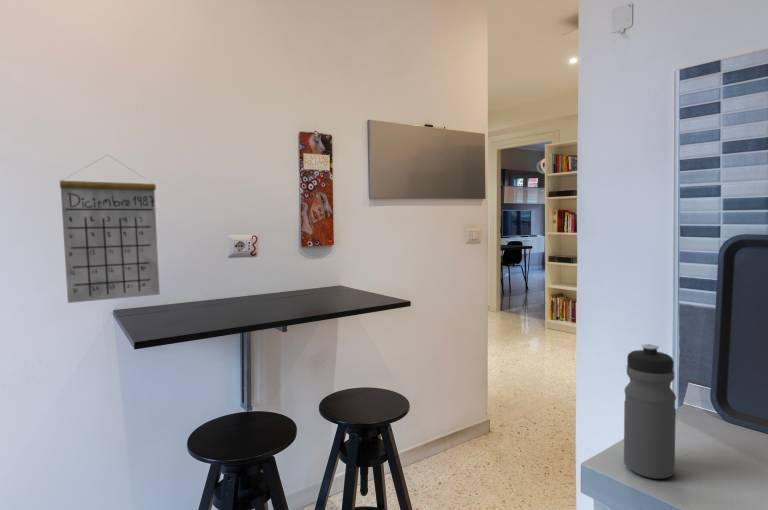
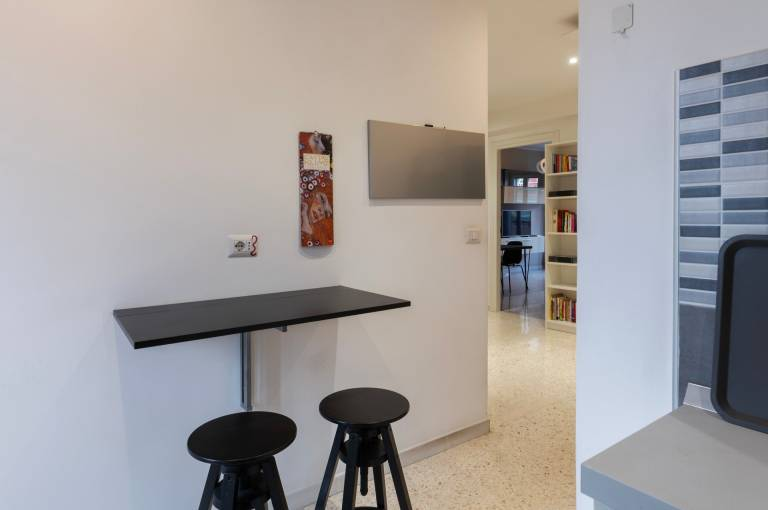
- water bottle [623,343,677,480]
- calendar [59,154,161,304]
